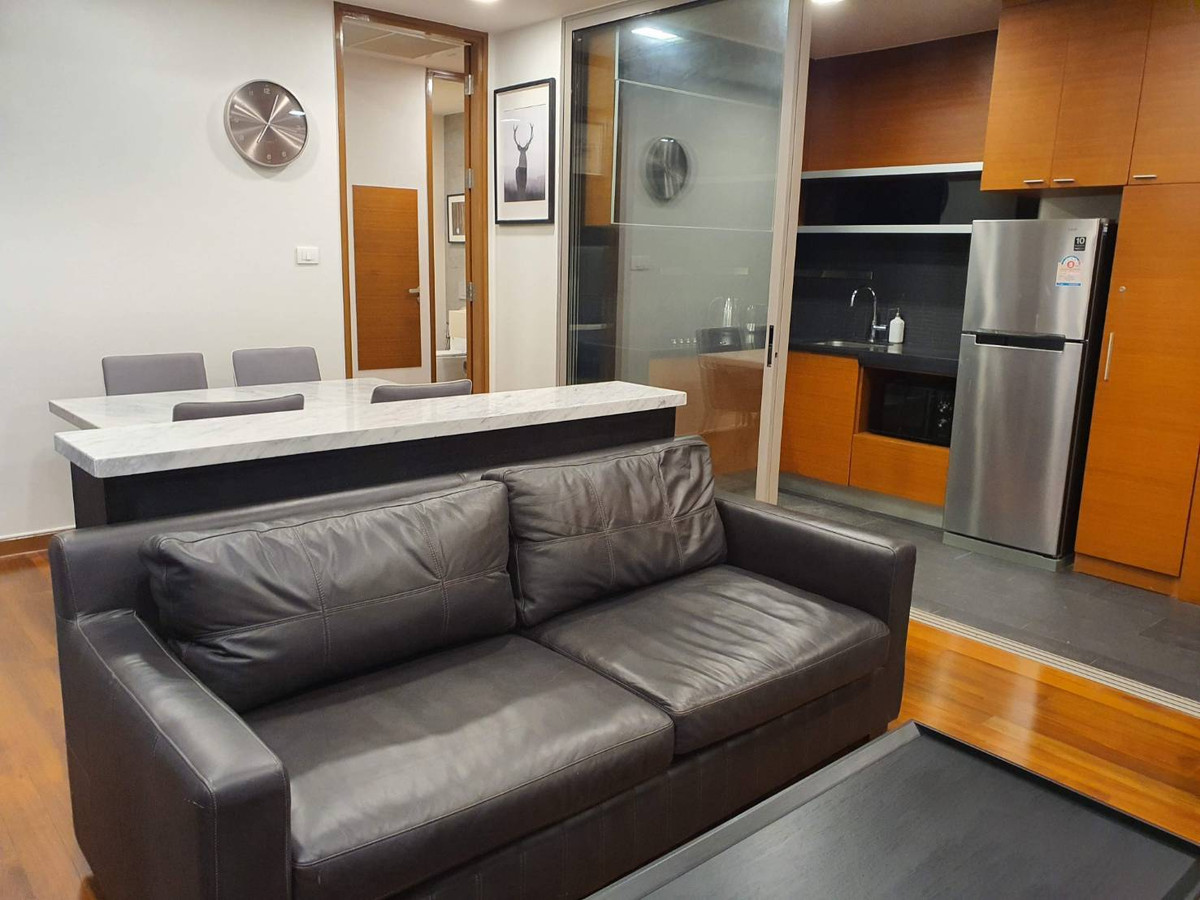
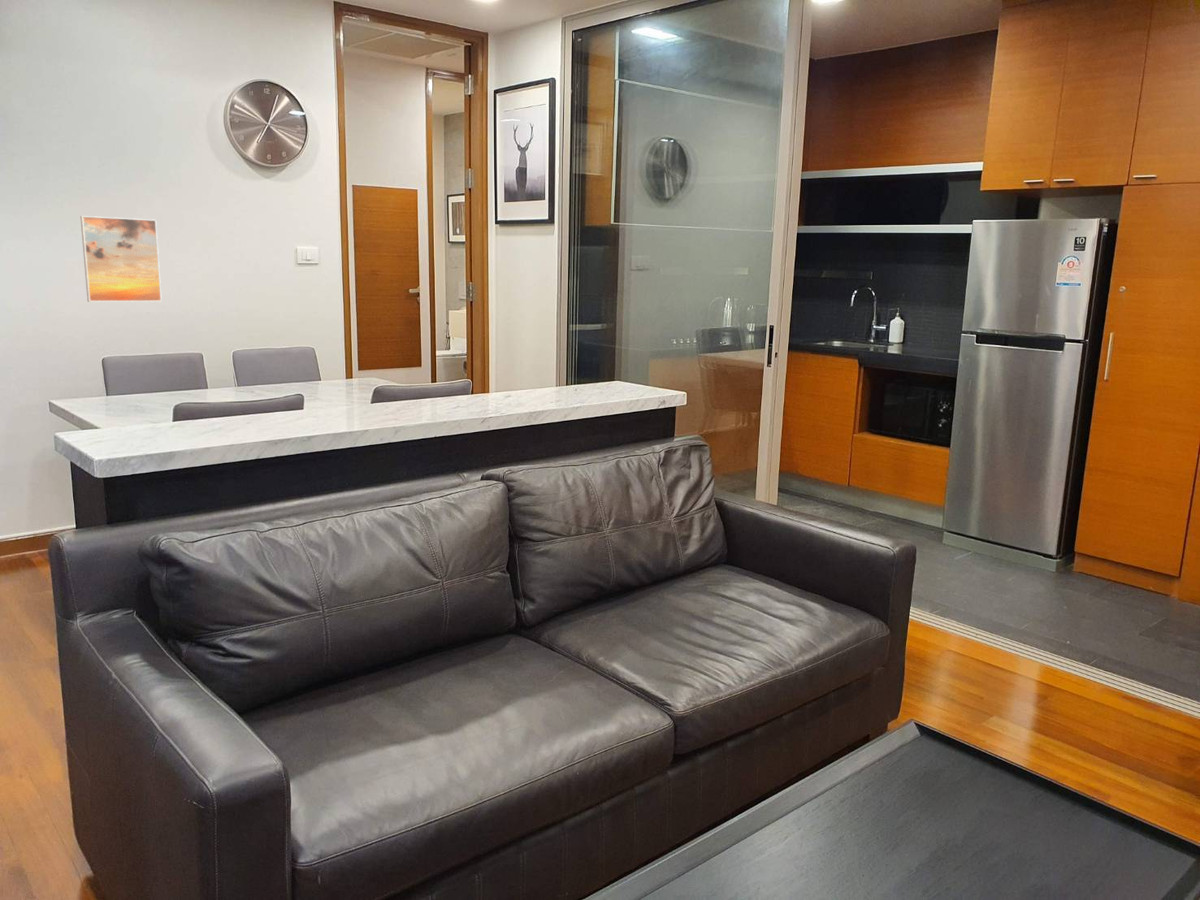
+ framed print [79,215,163,303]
